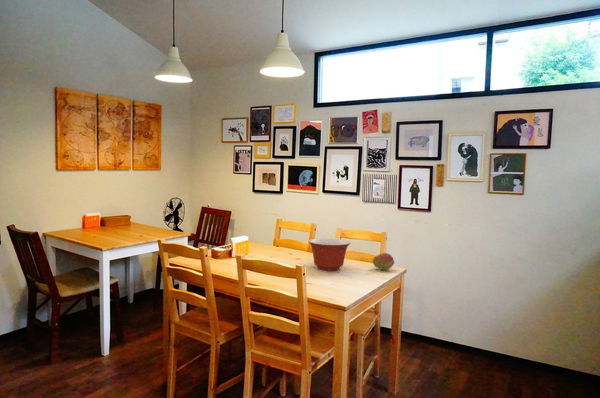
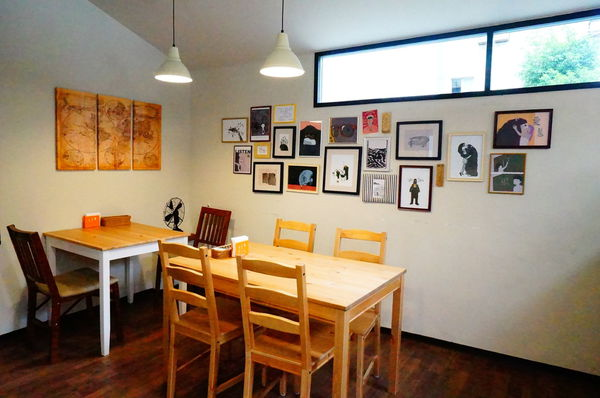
- fruit [372,252,396,271]
- mixing bowl [307,238,351,271]
